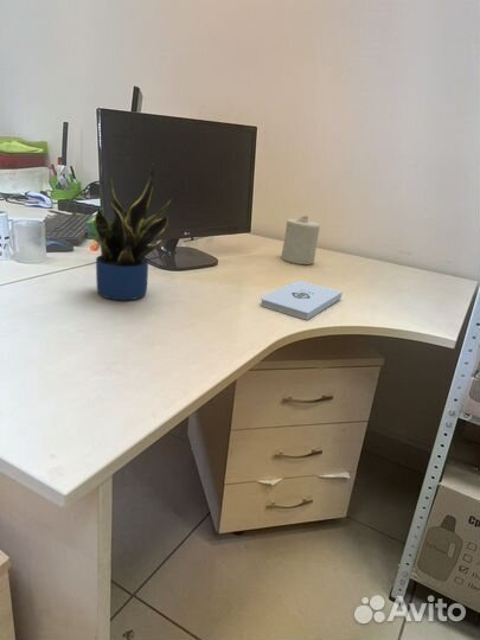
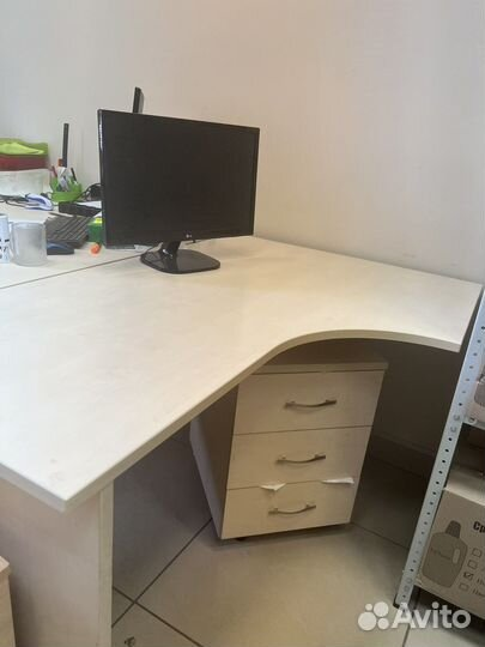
- potted plant [89,162,173,301]
- candle [280,213,321,265]
- notepad [260,280,344,321]
